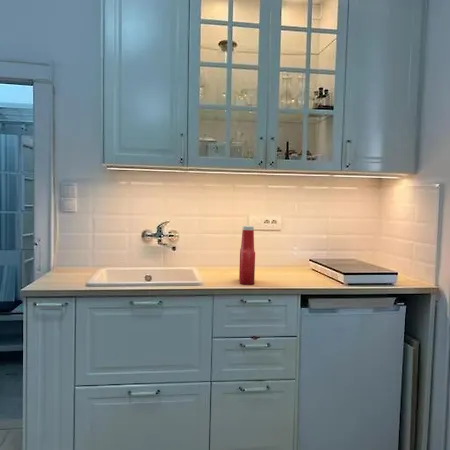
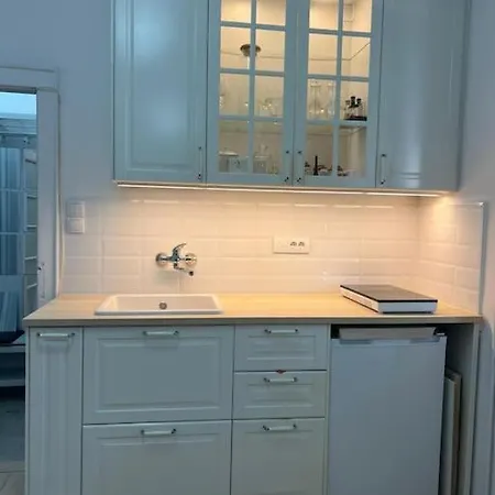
- soap bottle [238,225,256,286]
